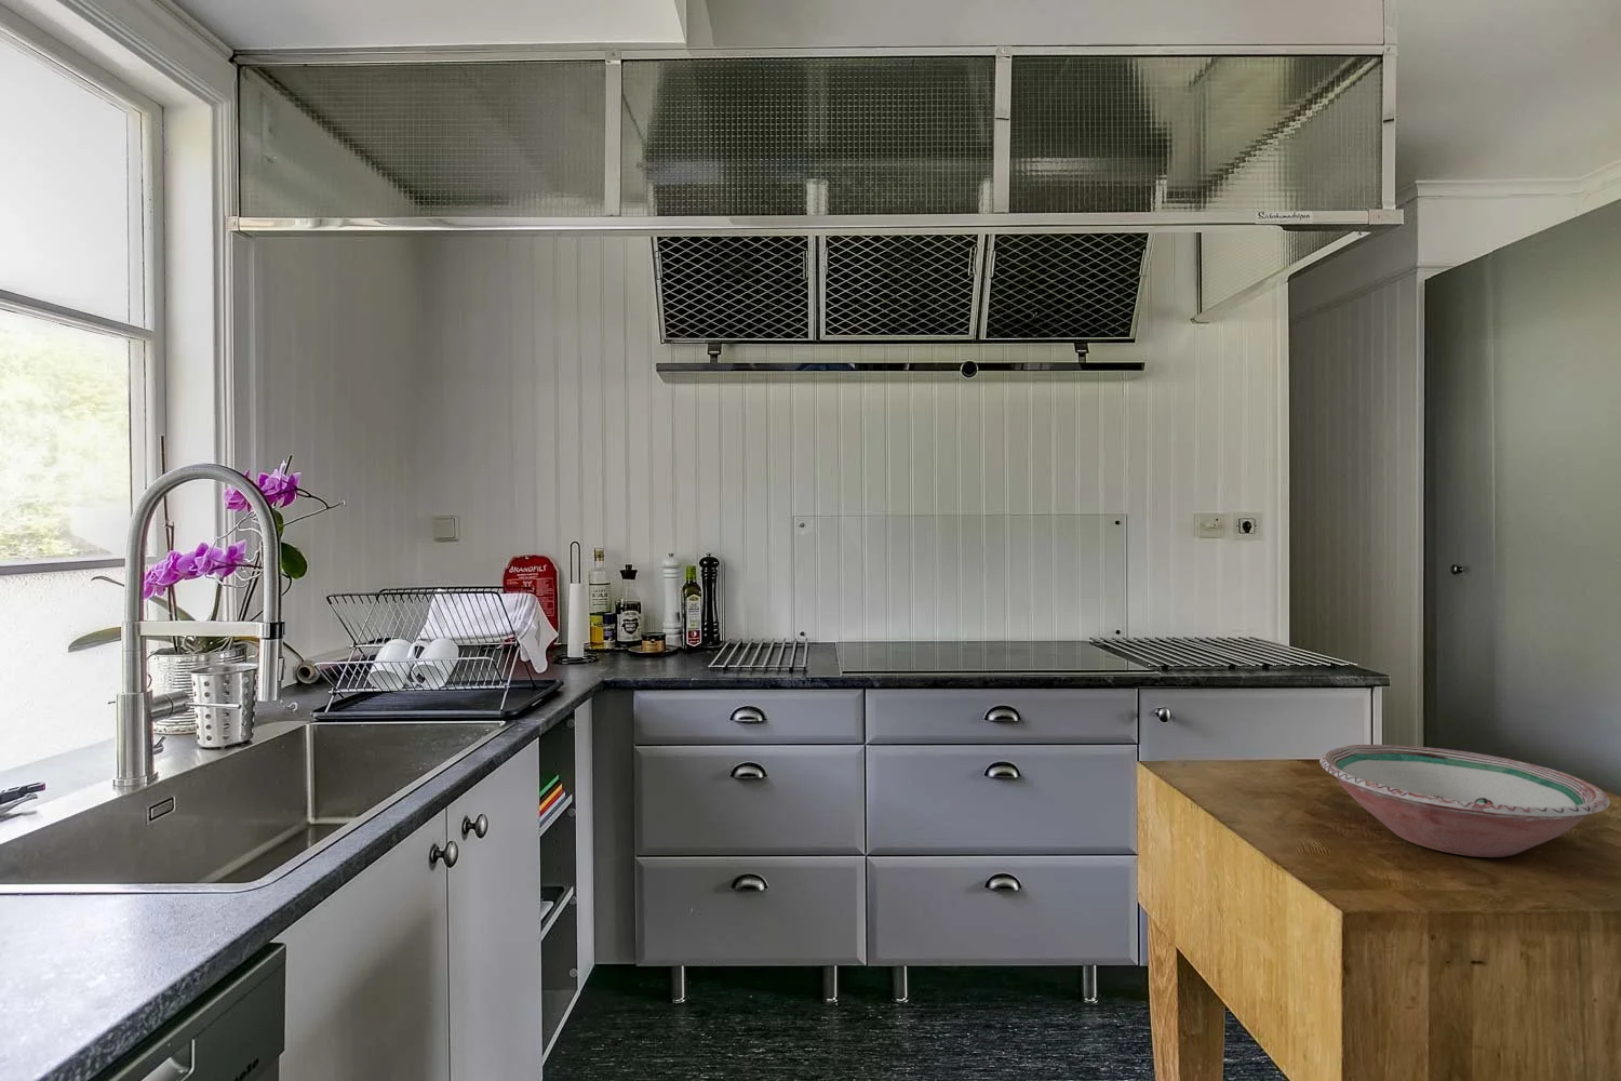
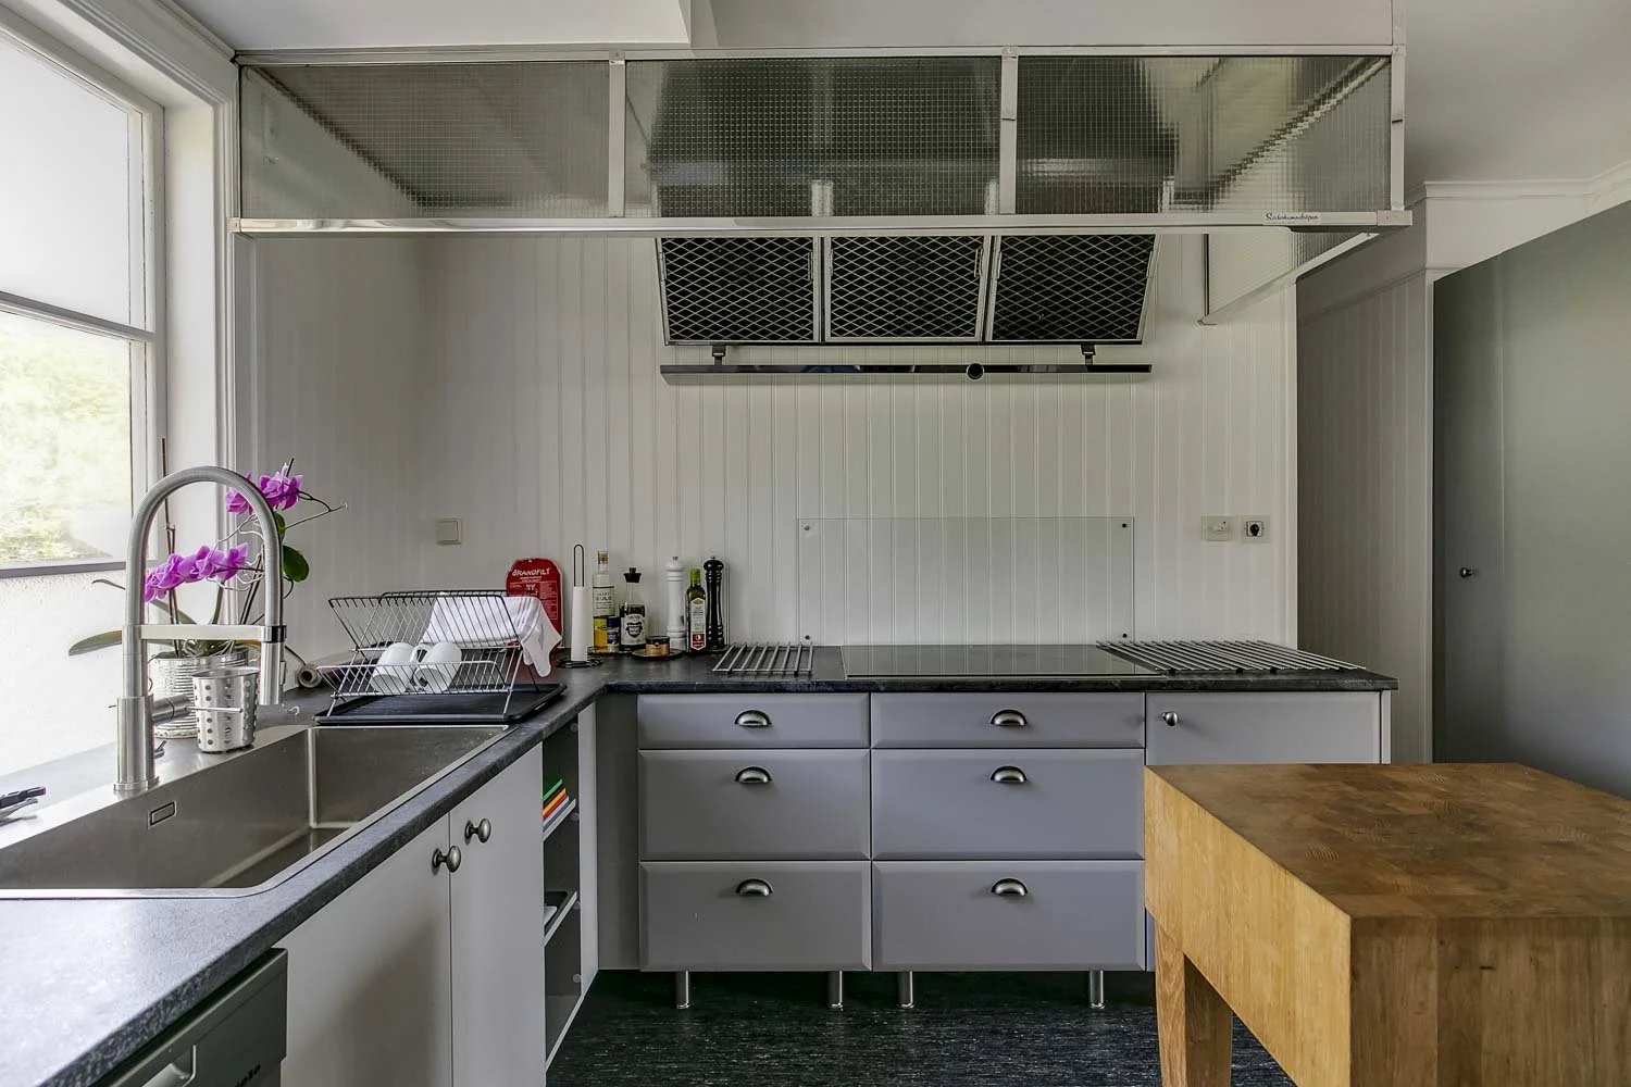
- bowl [1318,743,1611,858]
